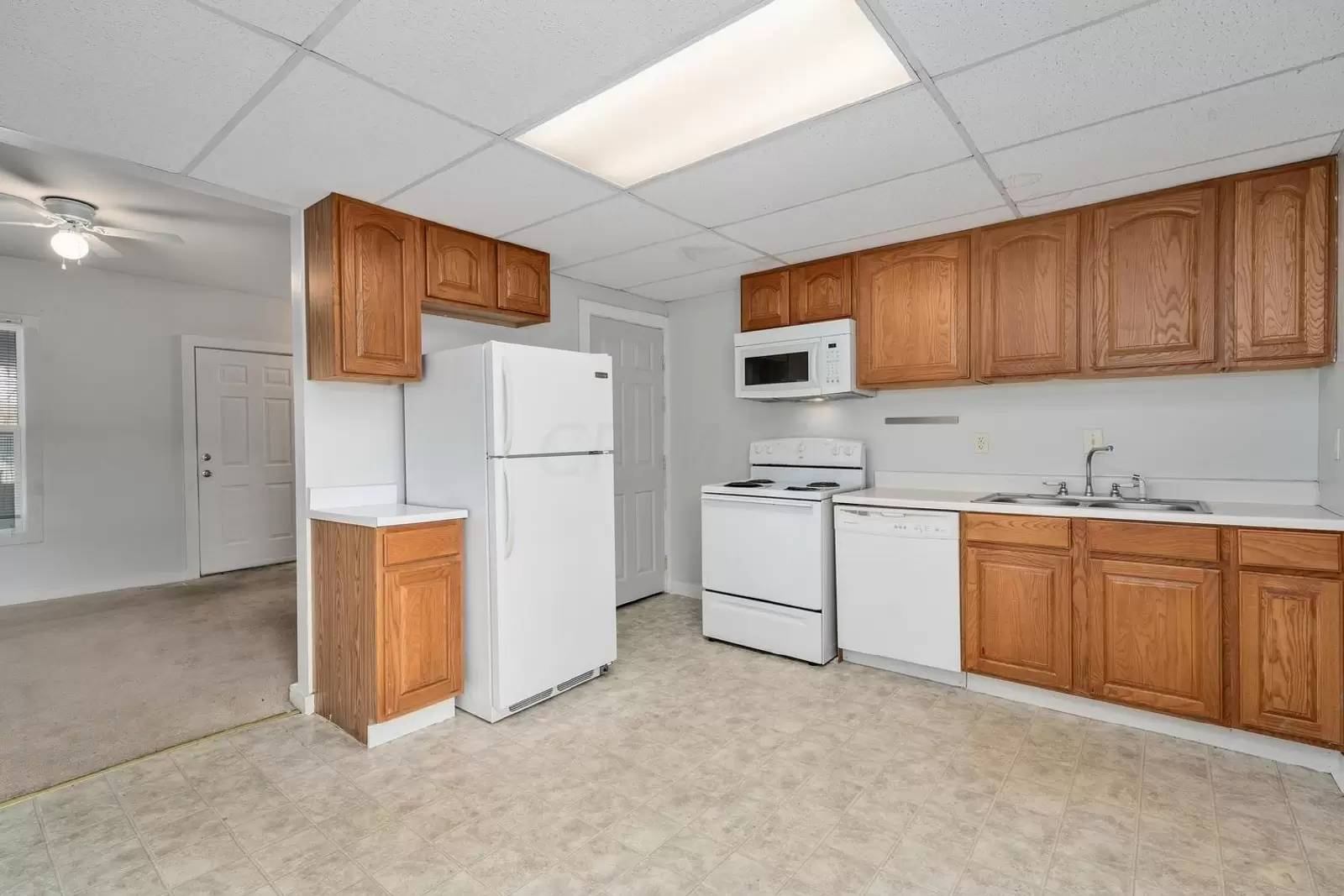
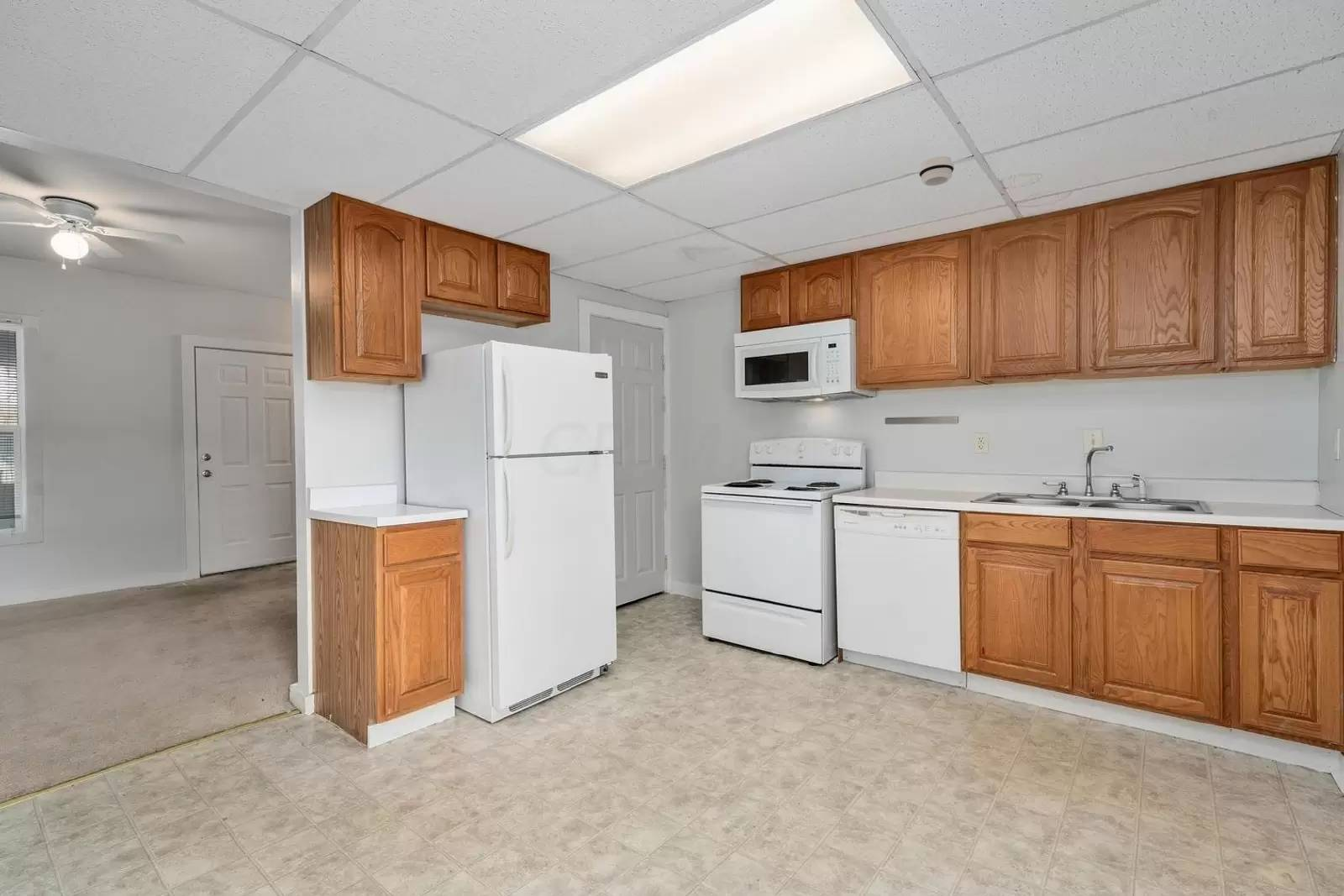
+ smoke detector [918,155,955,186]
